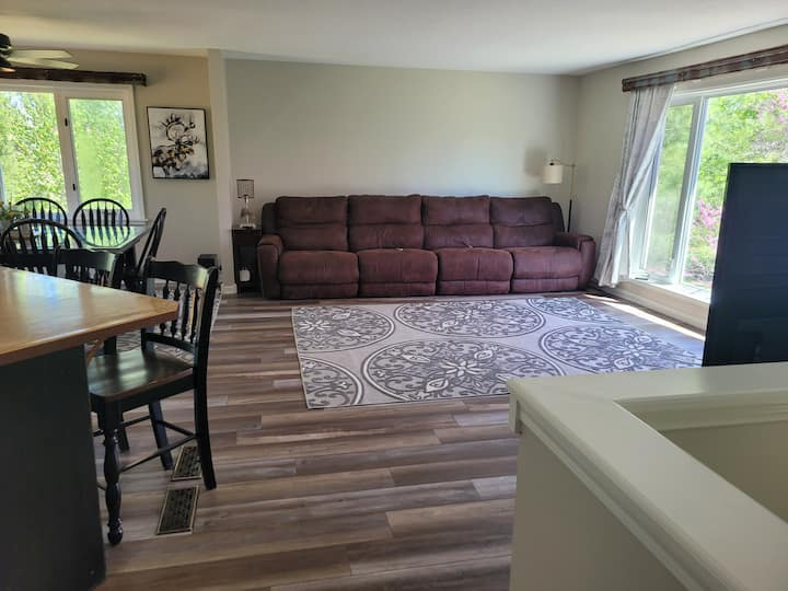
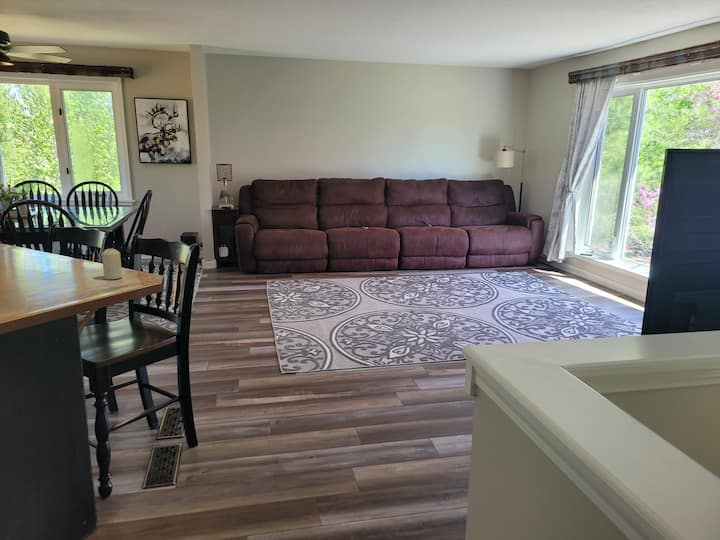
+ candle [101,247,123,280]
